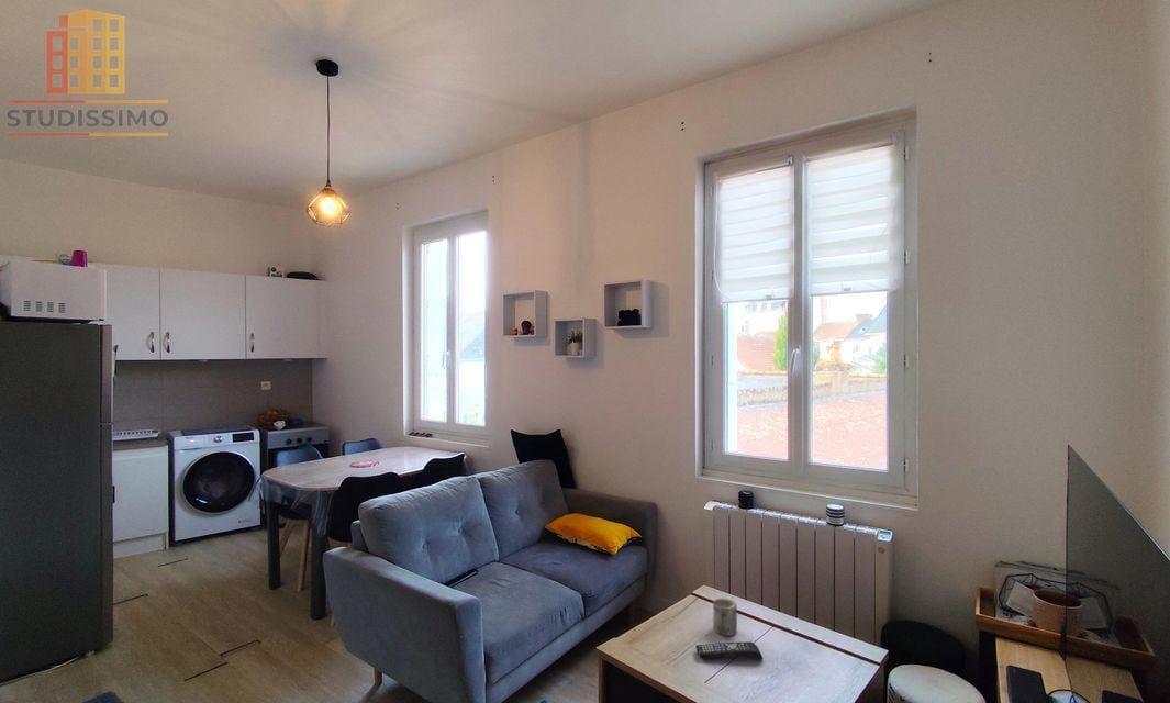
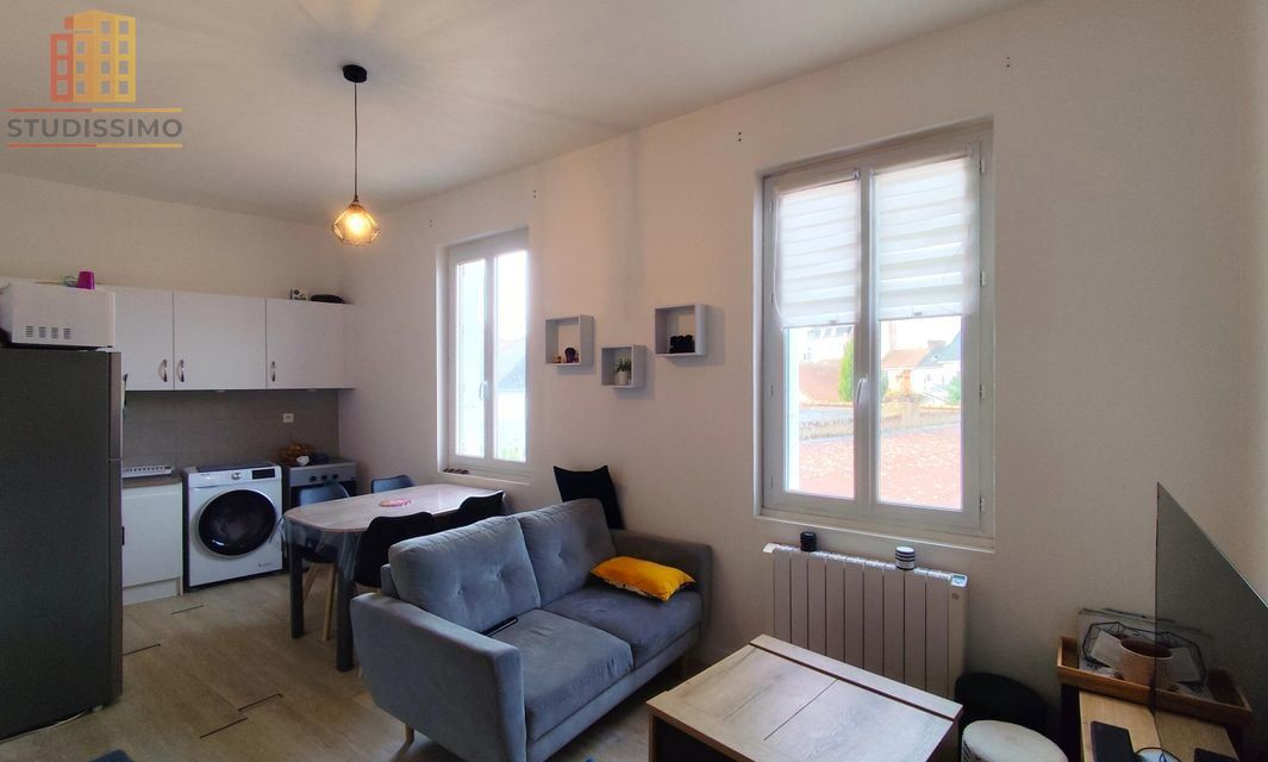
- mug [712,596,738,637]
- remote control [694,640,764,661]
